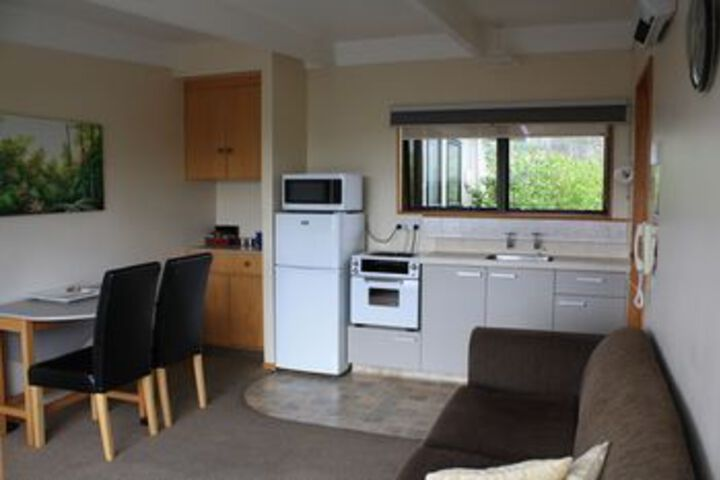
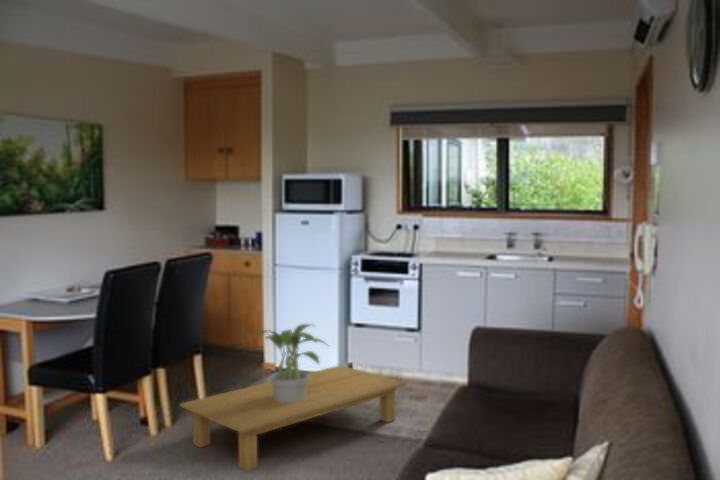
+ coffee table [179,364,408,472]
+ potted plant [255,323,330,402]
